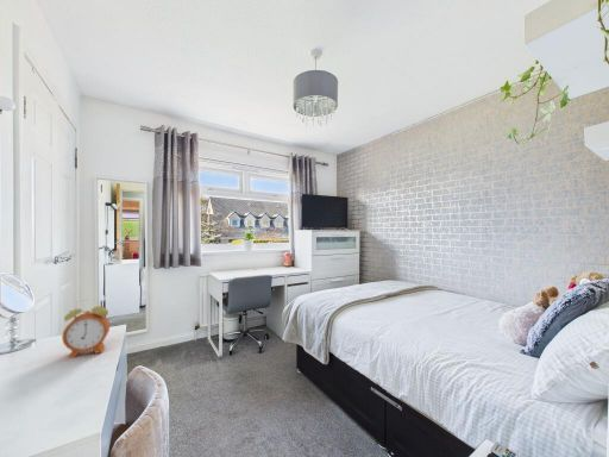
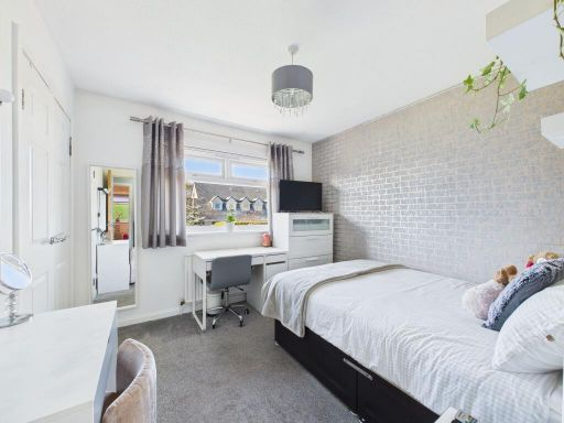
- alarm clock [61,298,111,359]
